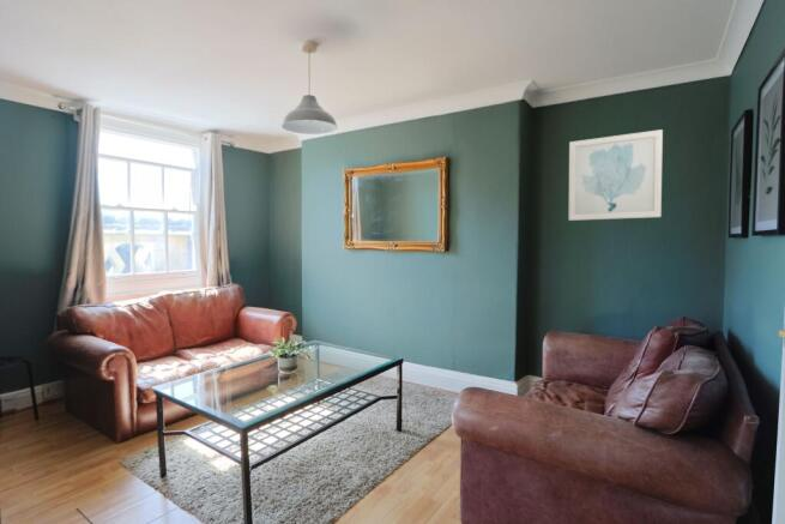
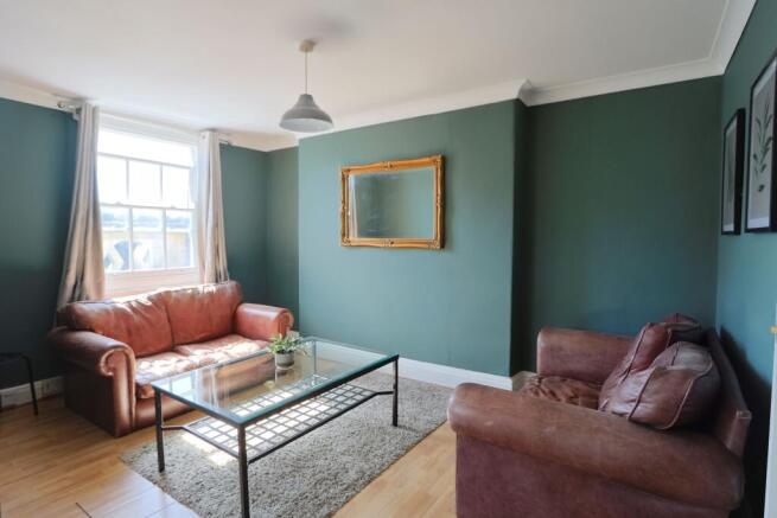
- wall art [568,128,664,222]
